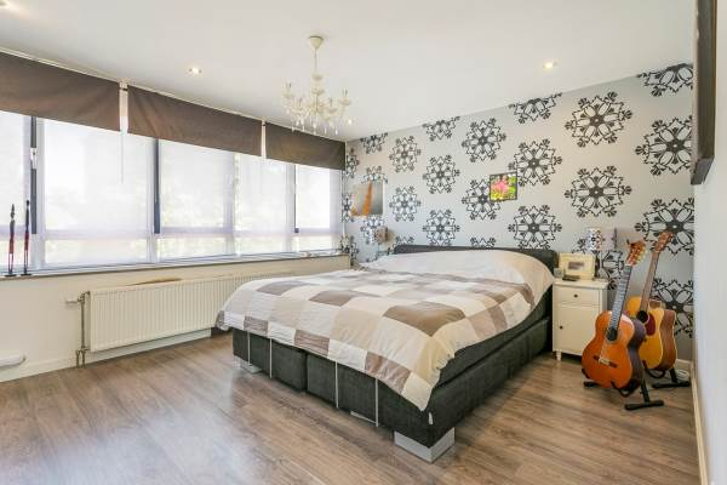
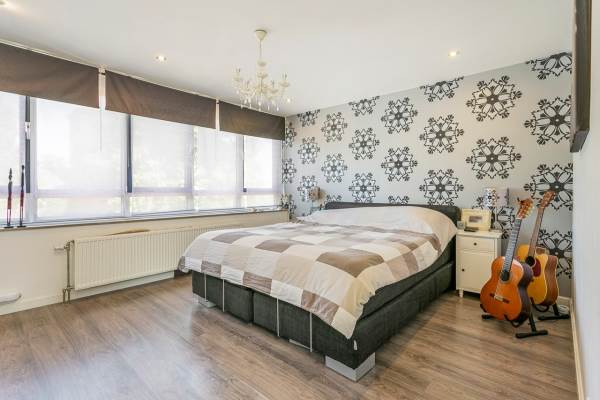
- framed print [488,171,519,202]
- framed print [350,179,387,218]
